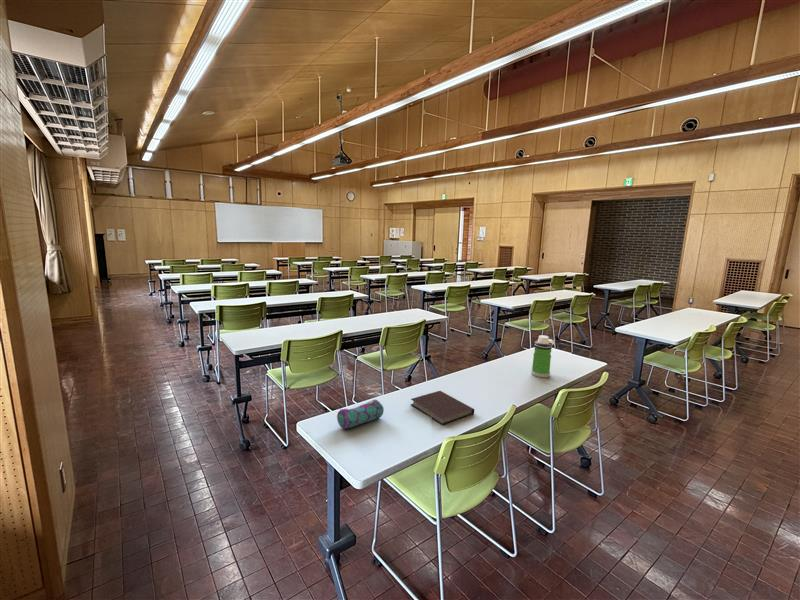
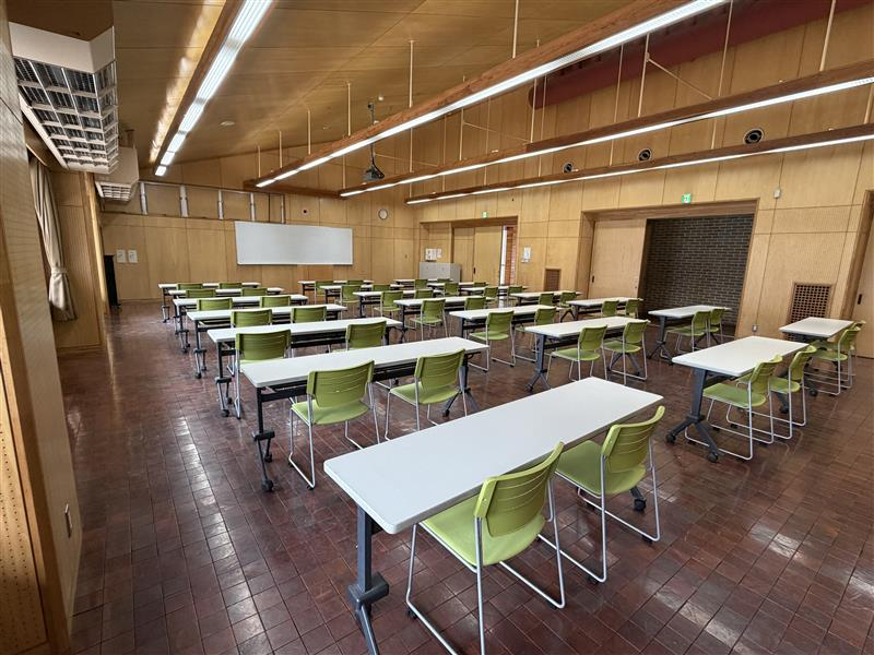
- pencil case [336,399,385,430]
- notebook [410,390,475,426]
- water bottle [530,334,555,378]
